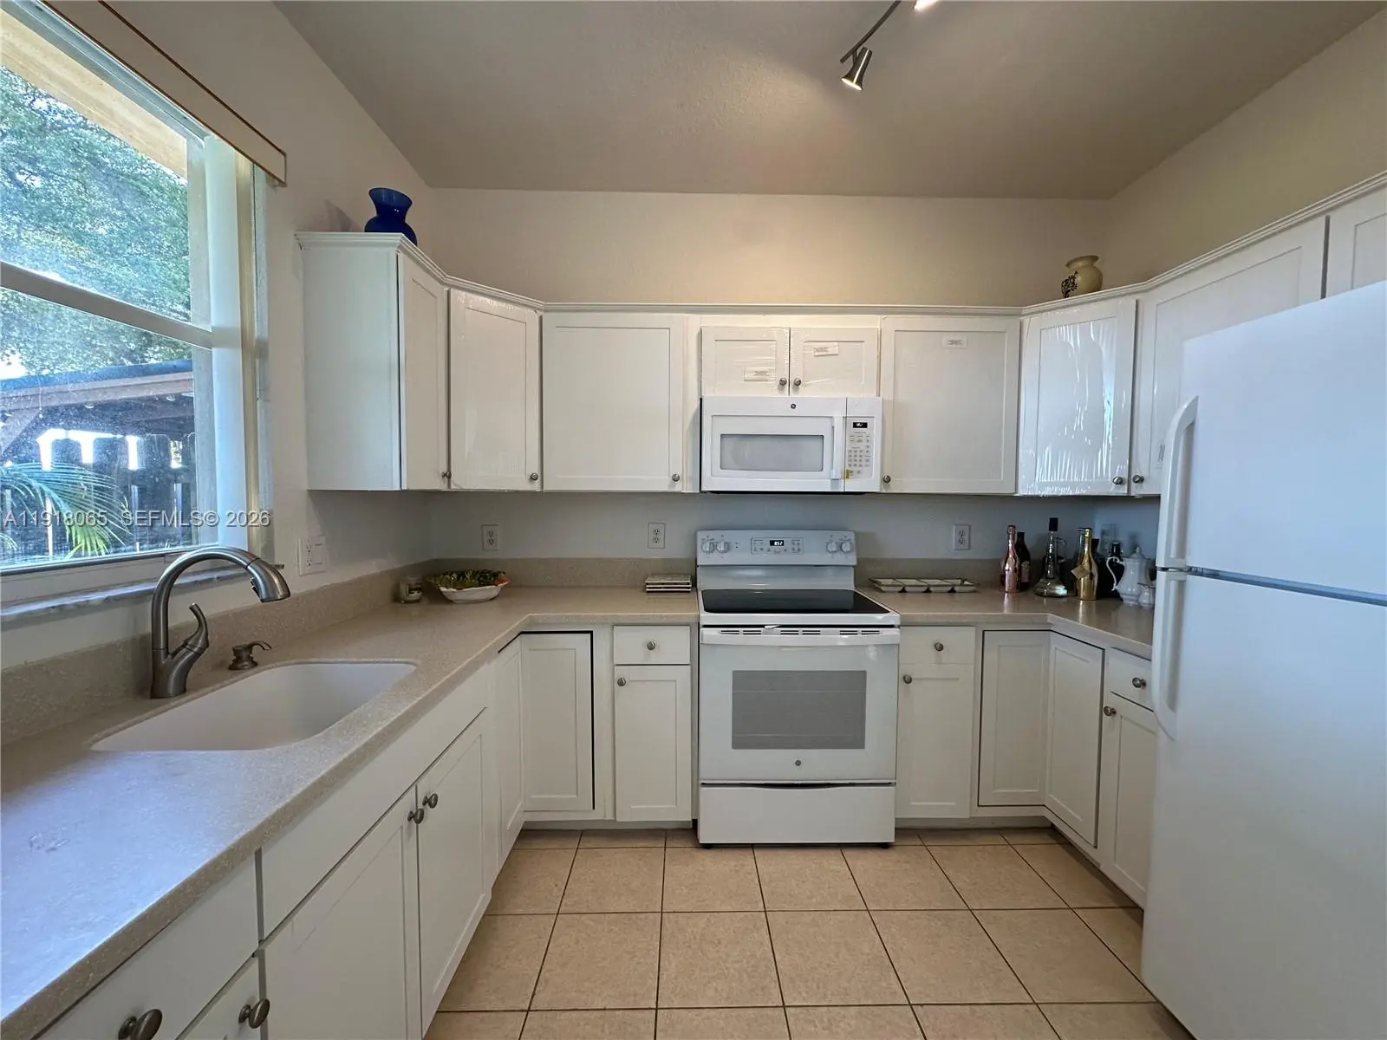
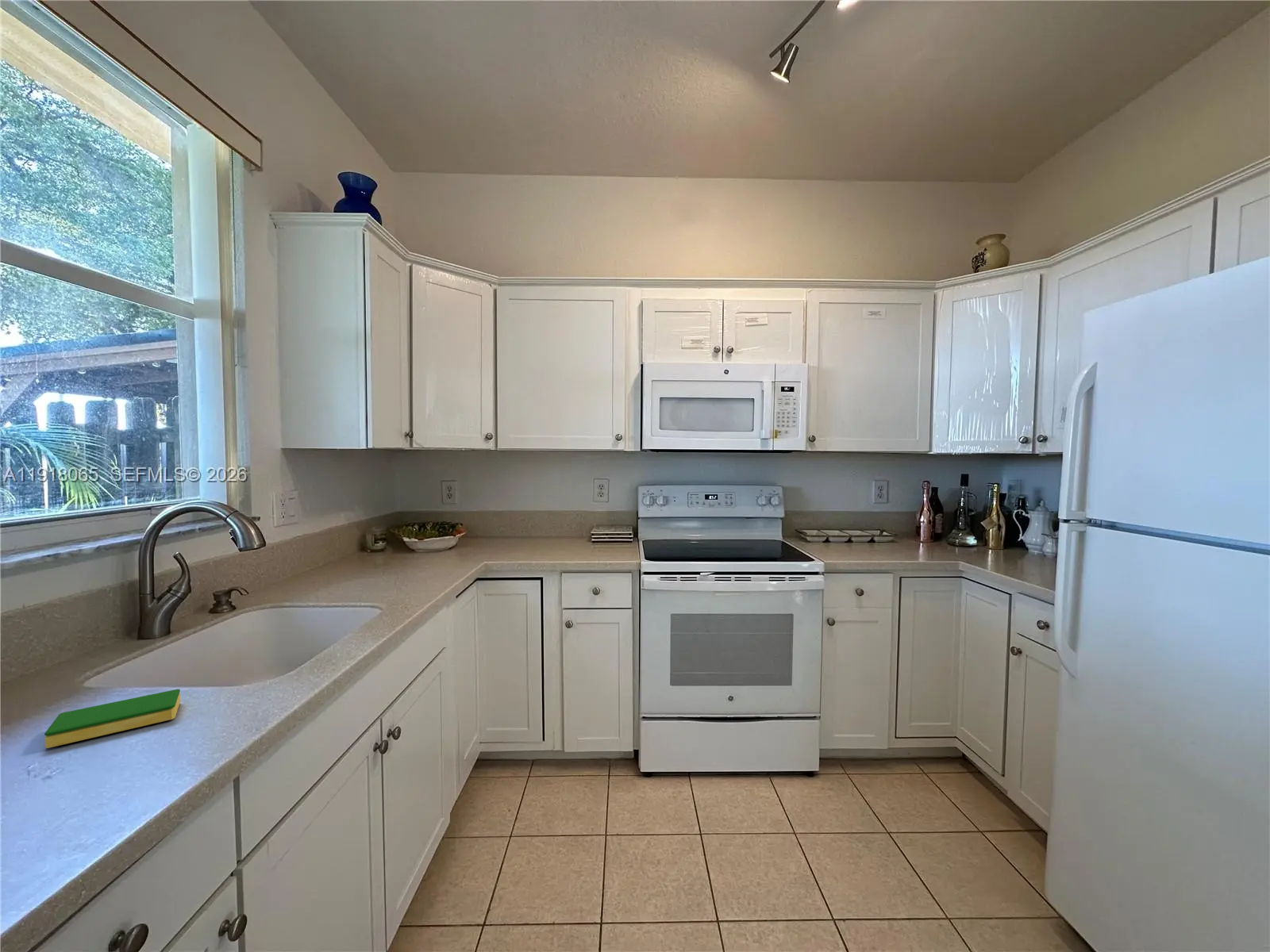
+ dish sponge [44,689,181,749]
